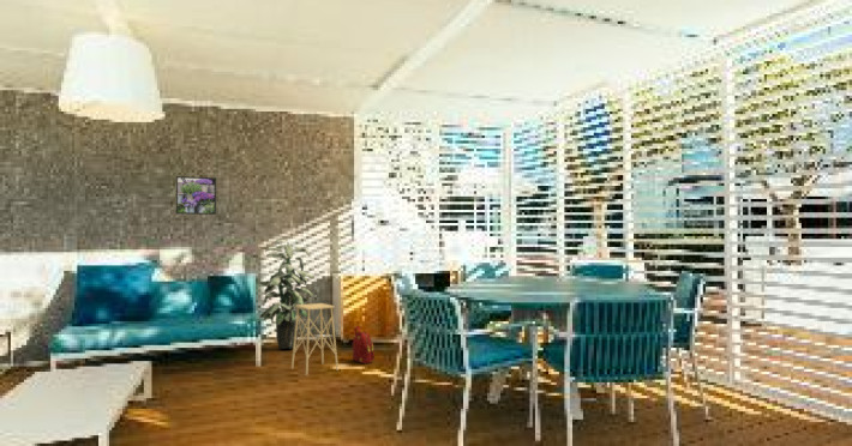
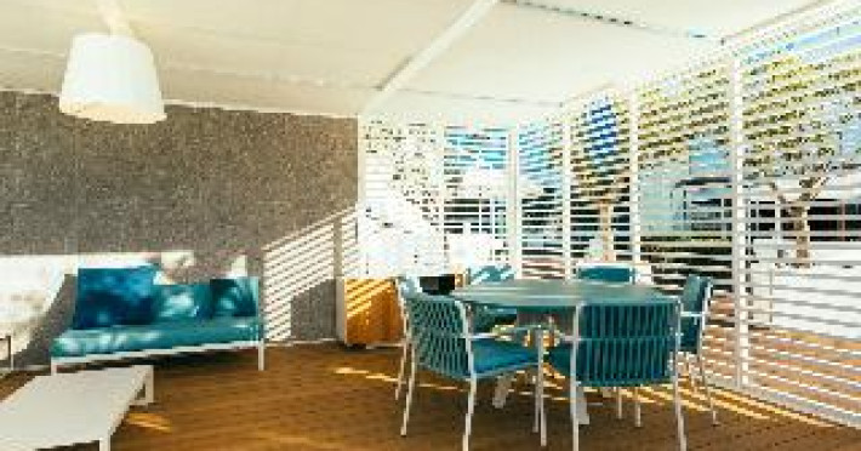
- backpack [350,325,376,364]
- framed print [175,175,217,216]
- indoor plant [258,239,314,350]
- side table [290,302,340,376]
